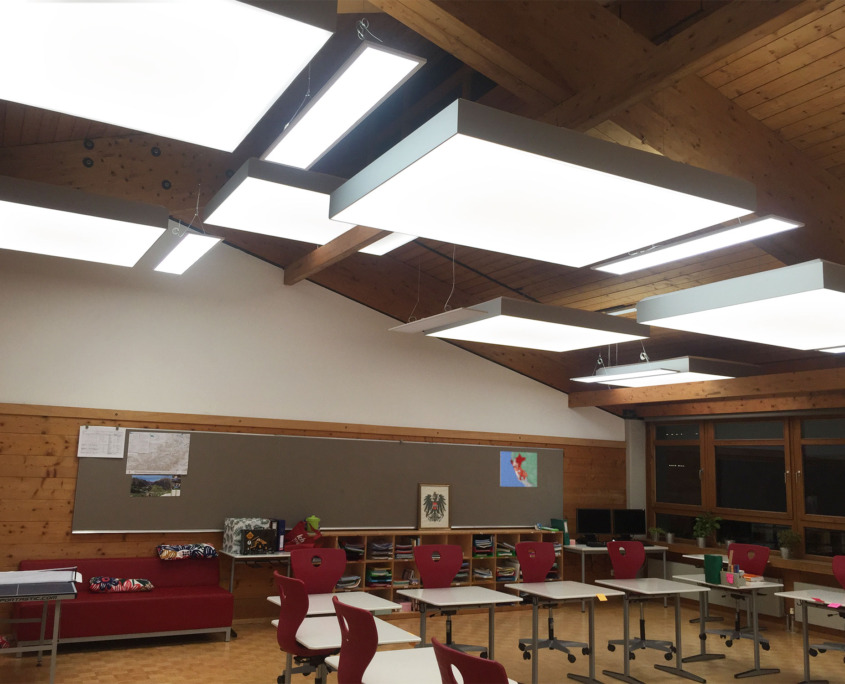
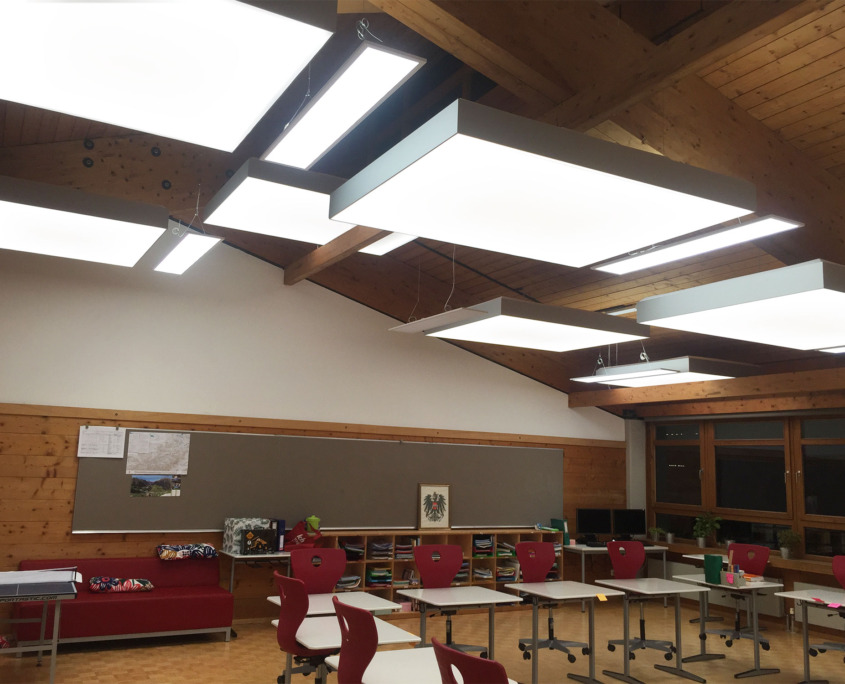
- map [499,450,538,488]
